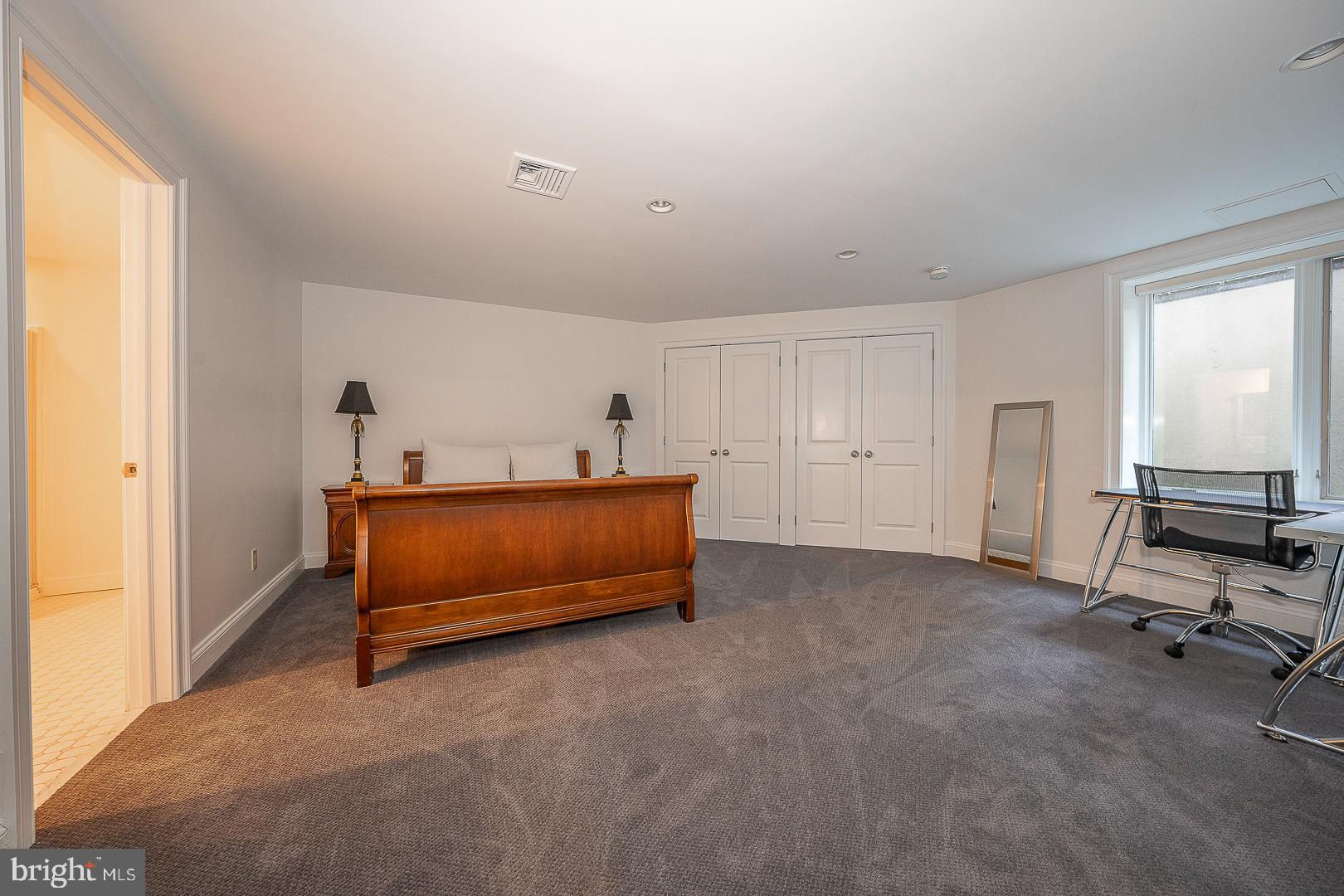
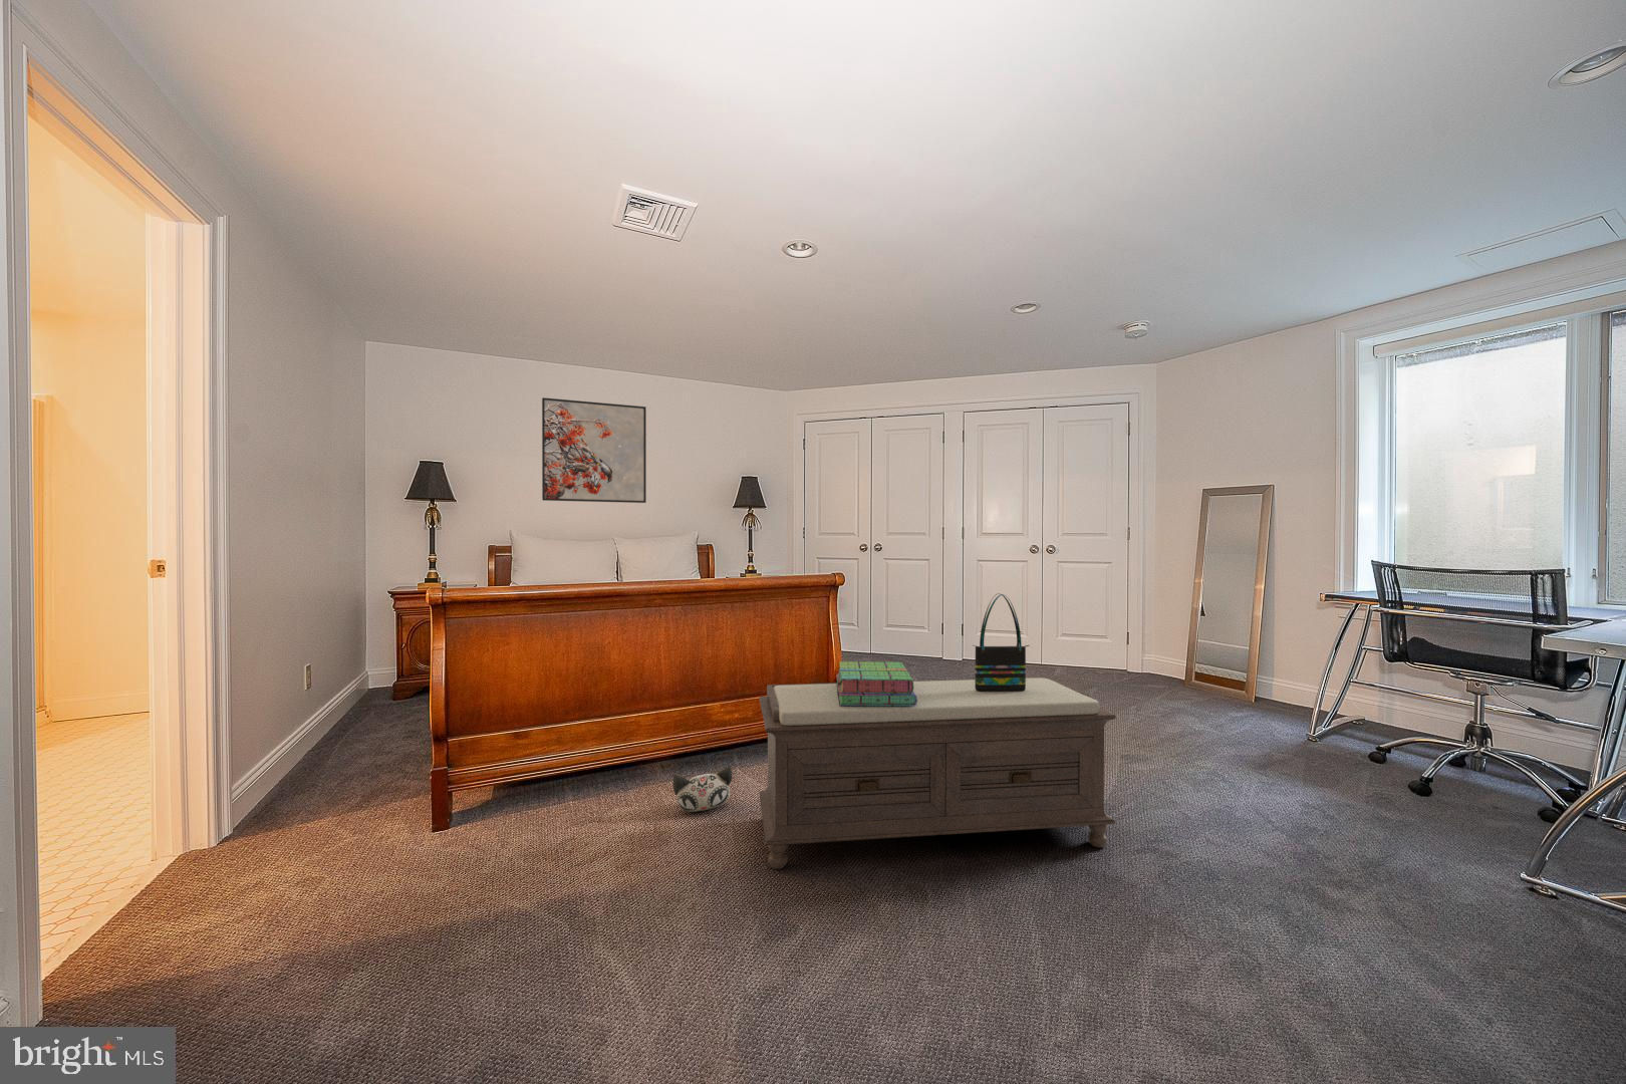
+ stack of books [835,661,917,705]
+ tote bag [973,592,1031,692]
+ plush toy [673,766,733,813]
+ bench [757,675,1117,870]
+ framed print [541,397,647,503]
